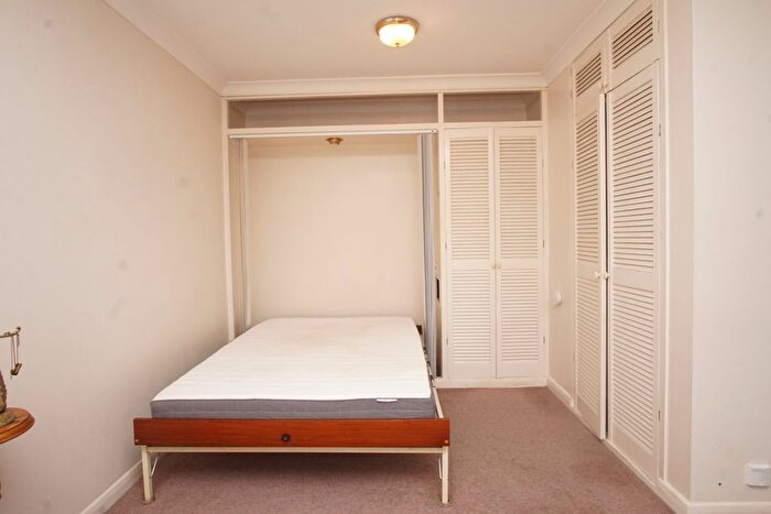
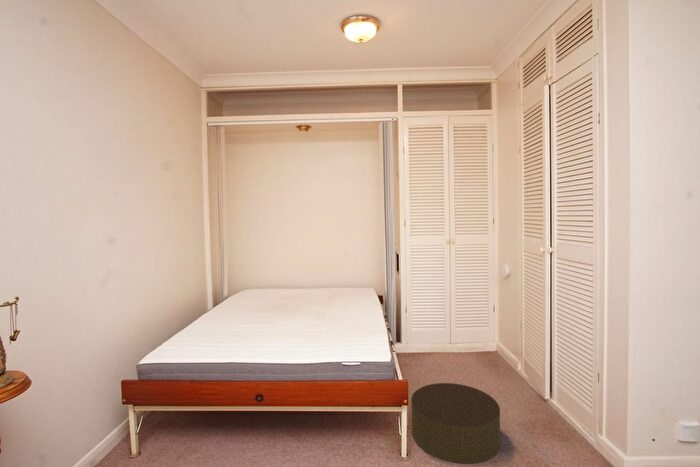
+ storage ottoman [410,382,501,465]
